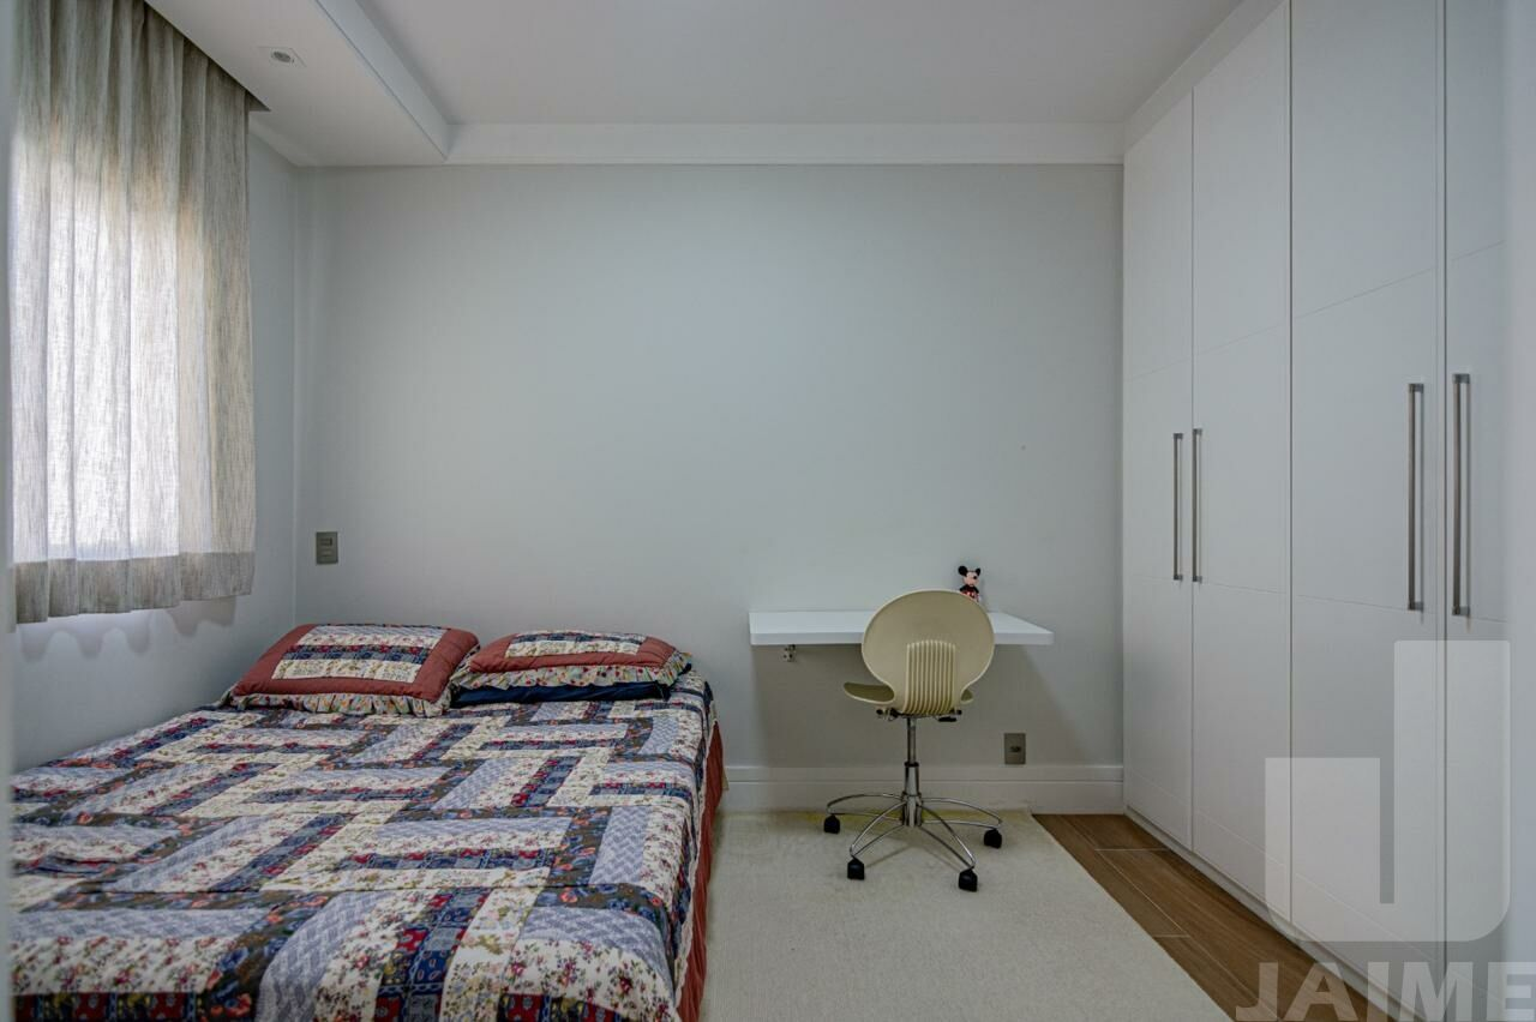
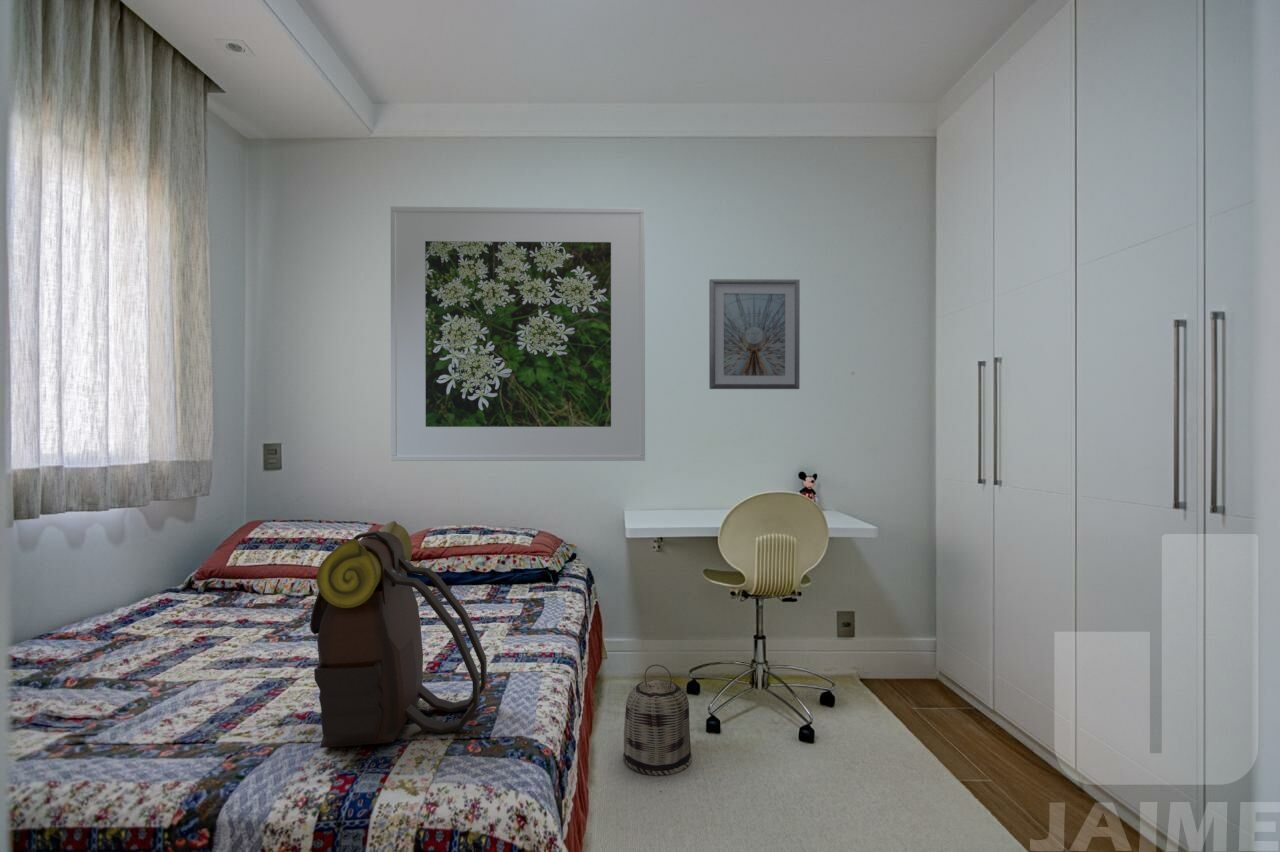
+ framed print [390,206,646,462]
+ backpack [309,520,488,749]
+ basket [622,663,693,777]
+ picture frame [708,278,801,390]
